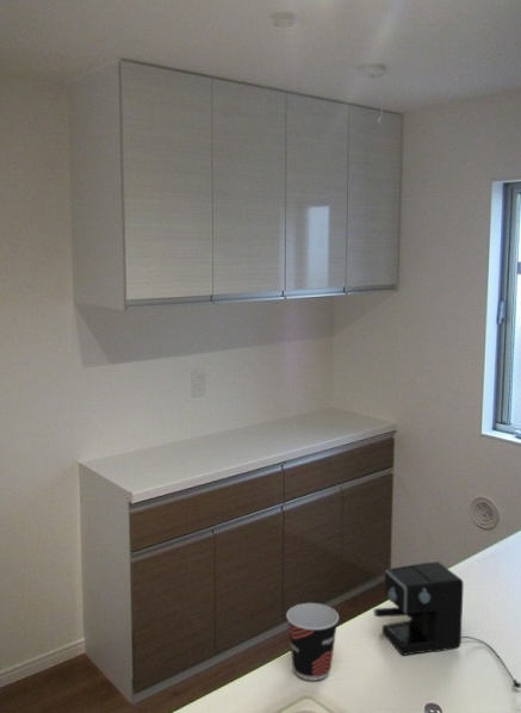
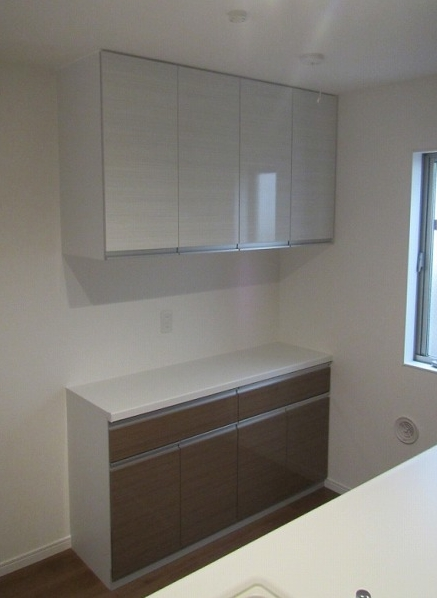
- coffee maker [373,560,521,689]
- cup [285,602,340,682]
